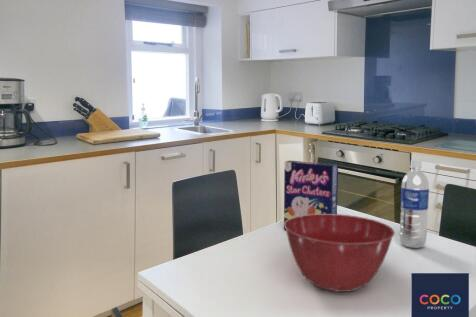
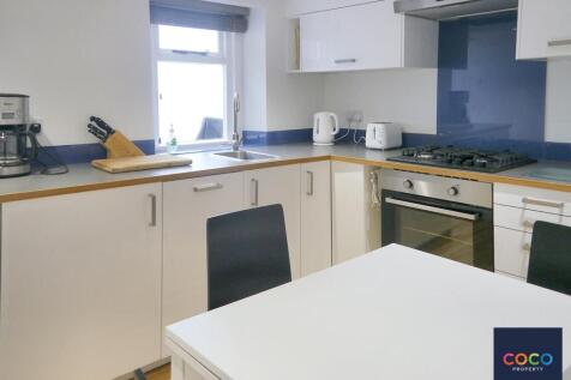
- mixing bowl [283,213,396,293]
- cereal box [283,160,339,231]
- water bottle [399,159,430,249]
